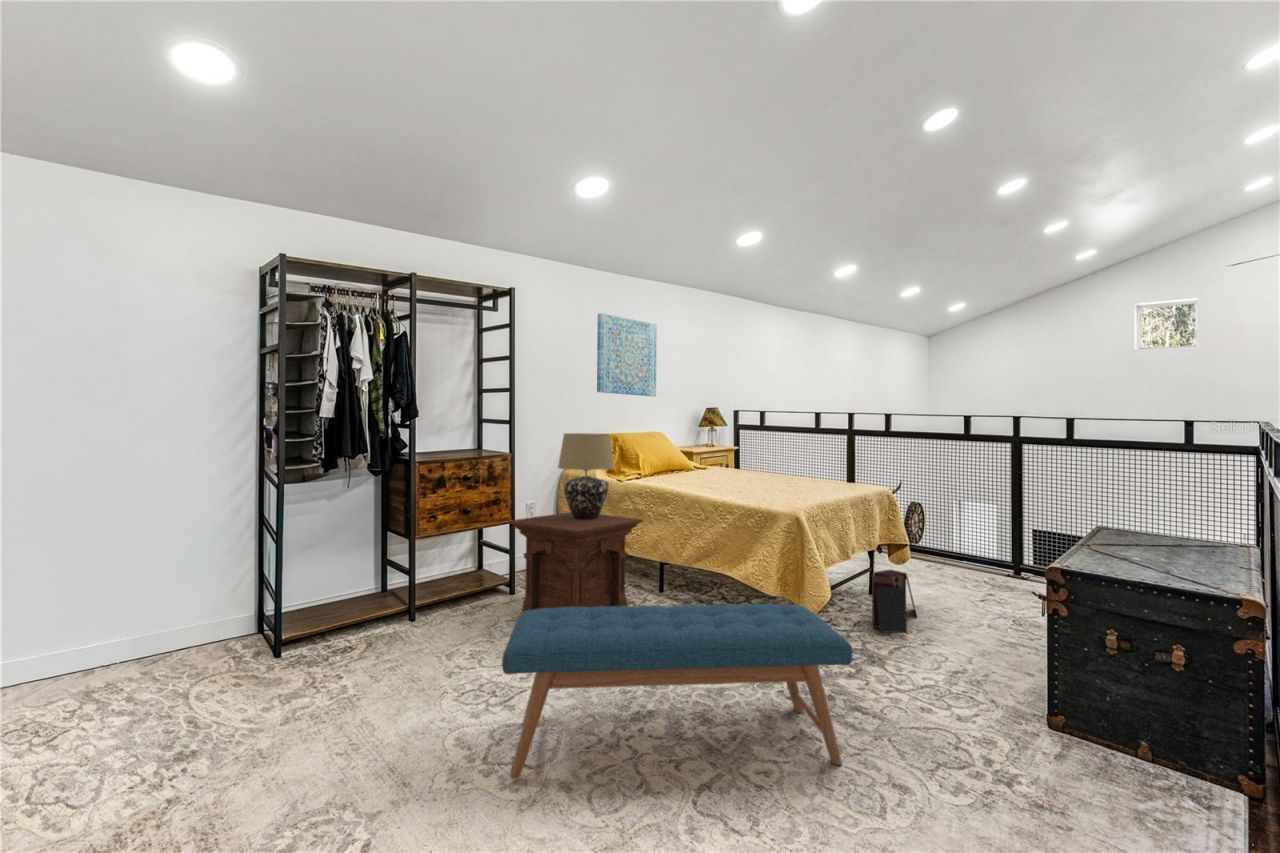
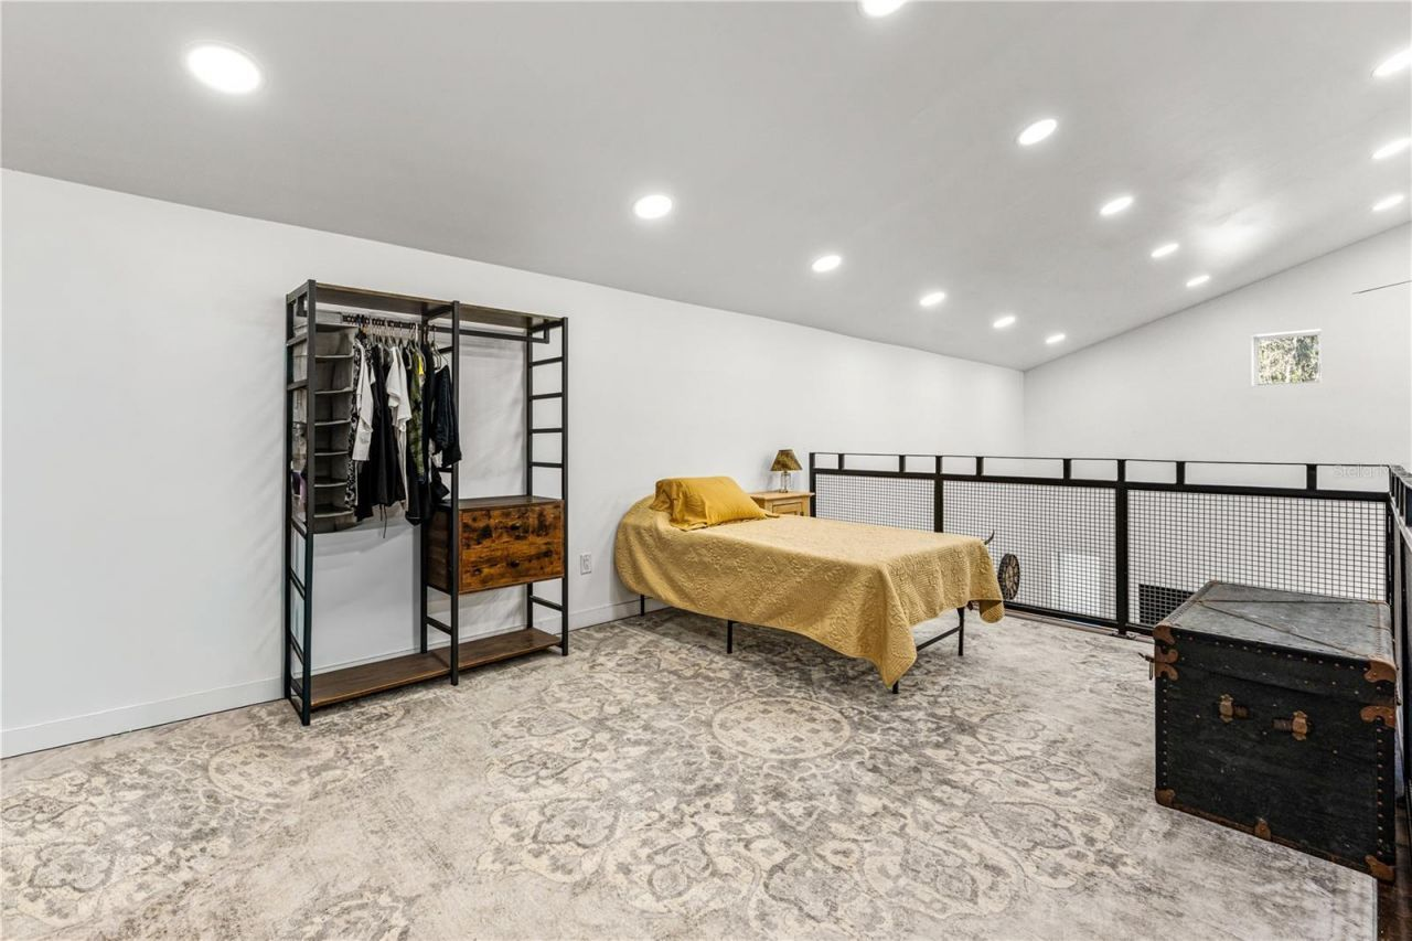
- bench [501,603,854,780]
- speaker [871,568,918,634]
- wall art [596,312,658,397]
- side table [507,511,644,612]
- table lamp [557,432,615,520]
